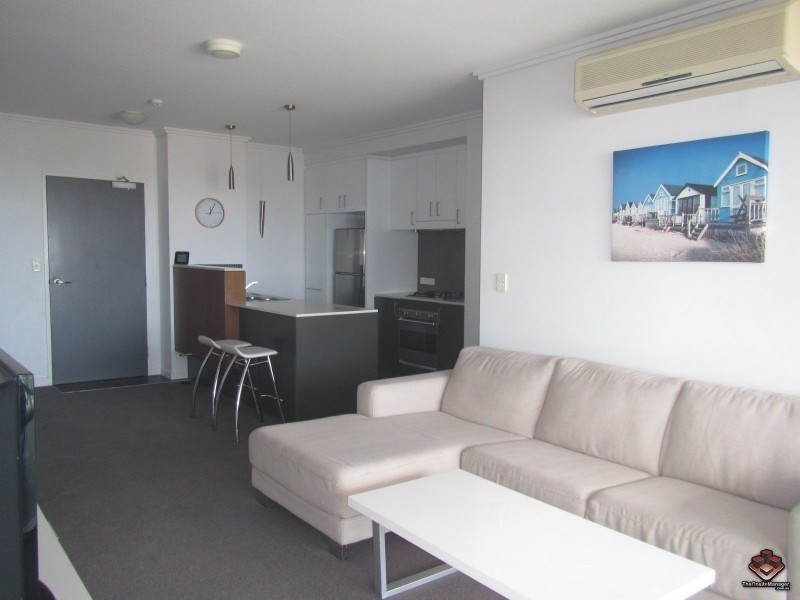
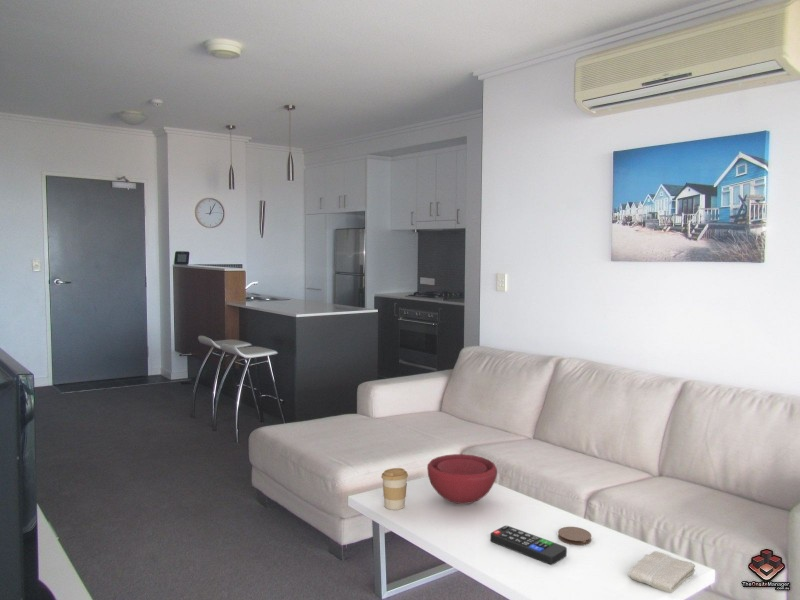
+ coffee cup [380,467,409,511]
+ coaster [557,526,592,546]
+ remote control [489,525,568,566]
+ bowl [426,453,498,505]
+ washcloth [627,550,696,594]
